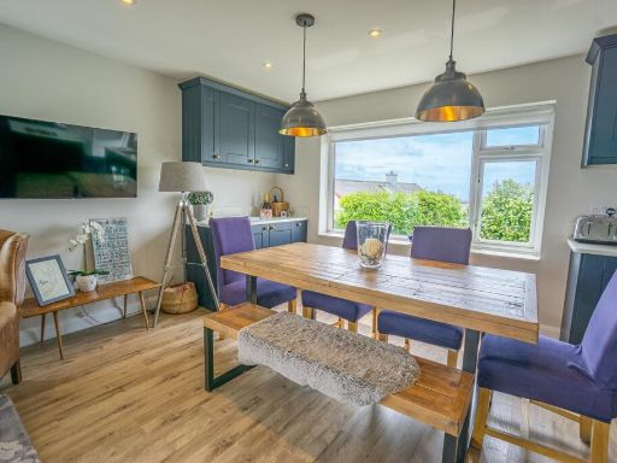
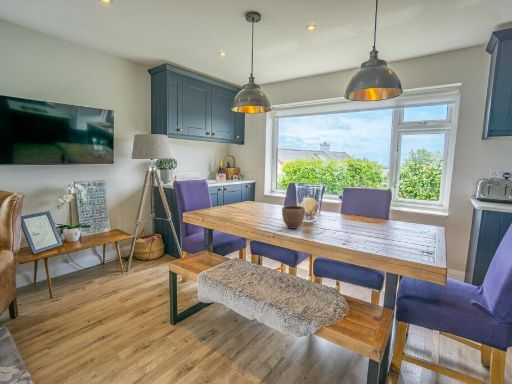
+ decorative bowl [281,205,306,230]
